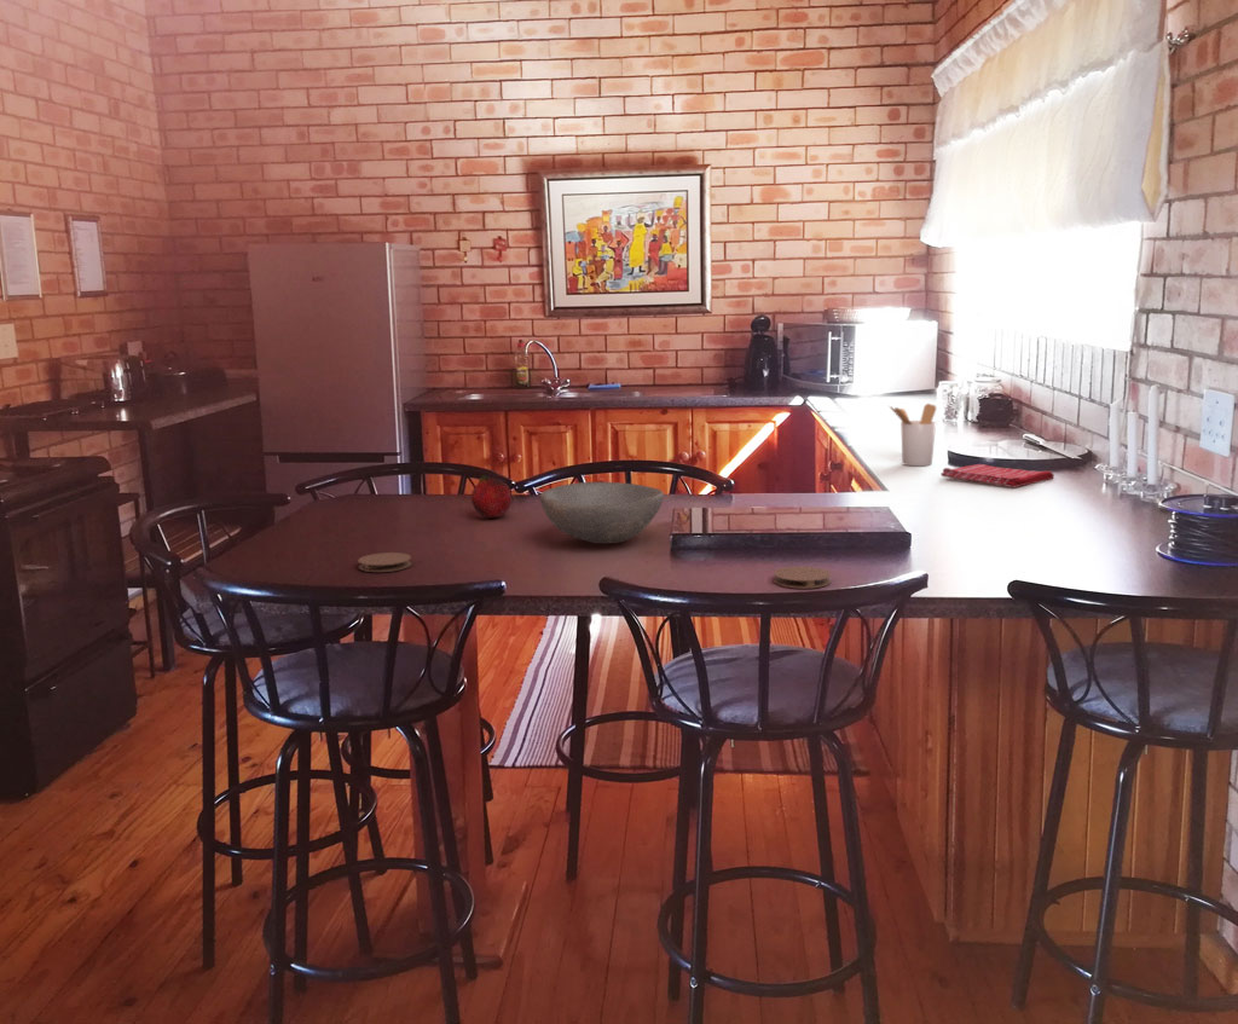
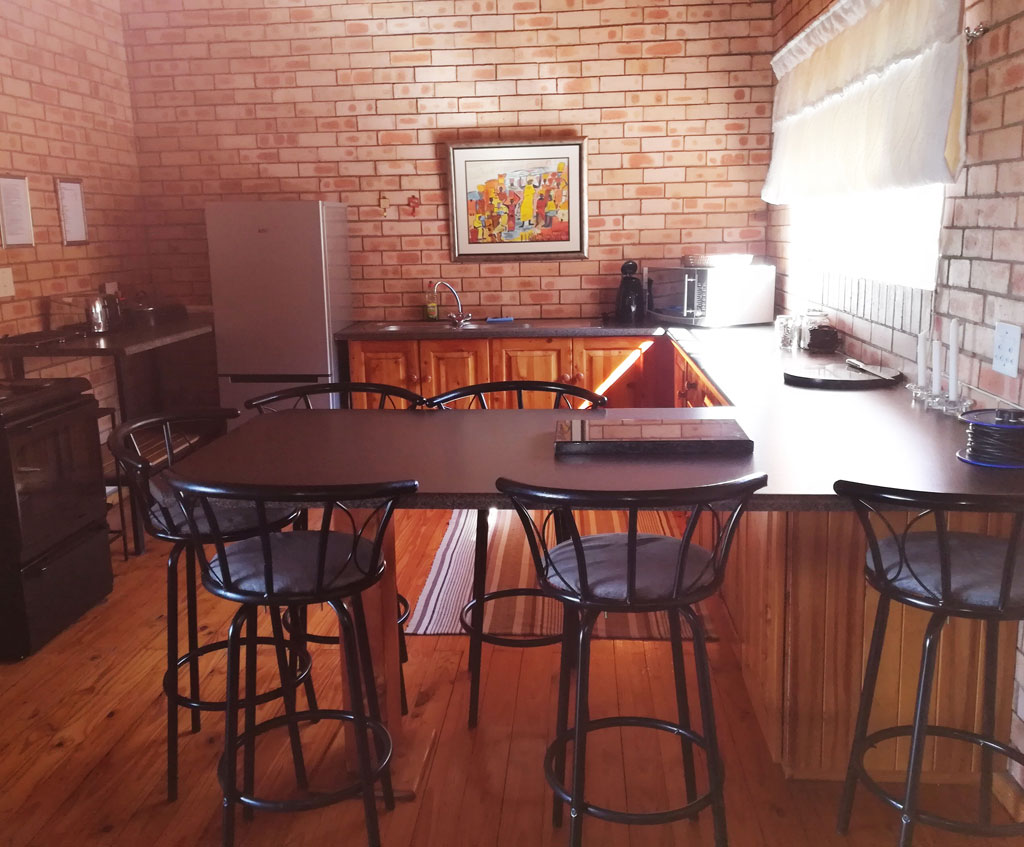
- utensil holder [887,403,937,468]
- coaster [357,551,412,573]
- bowl [539,481,665,545]
- fruit [470,474,513,519]
- coaster [773,566,832,590]
- dish towel [939,463,1055,488]
